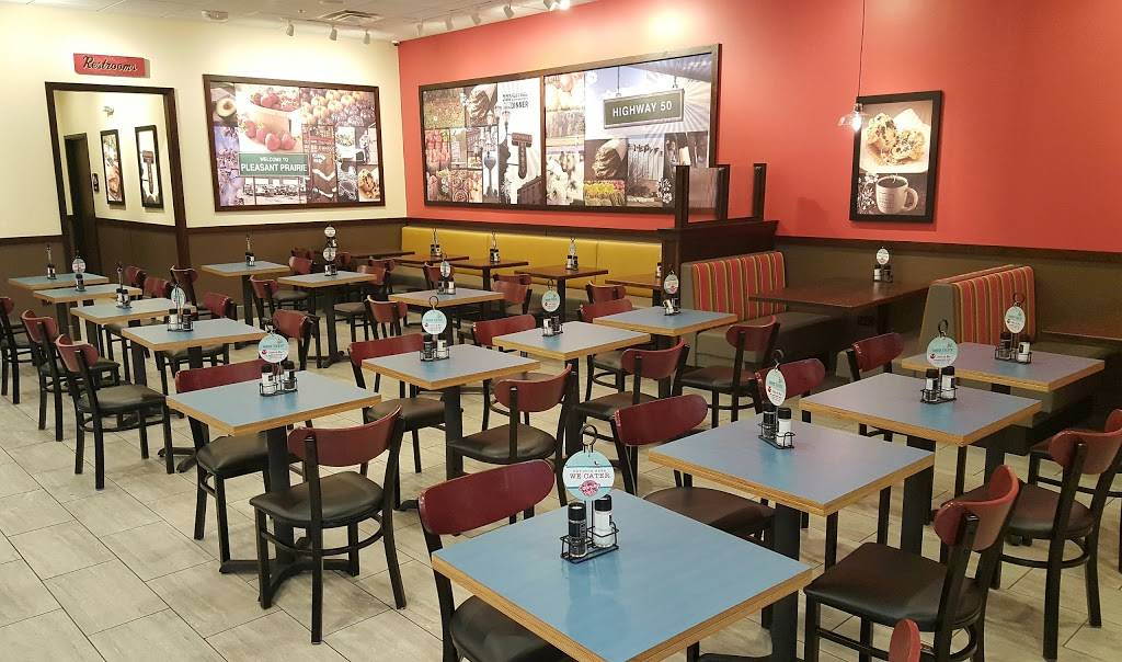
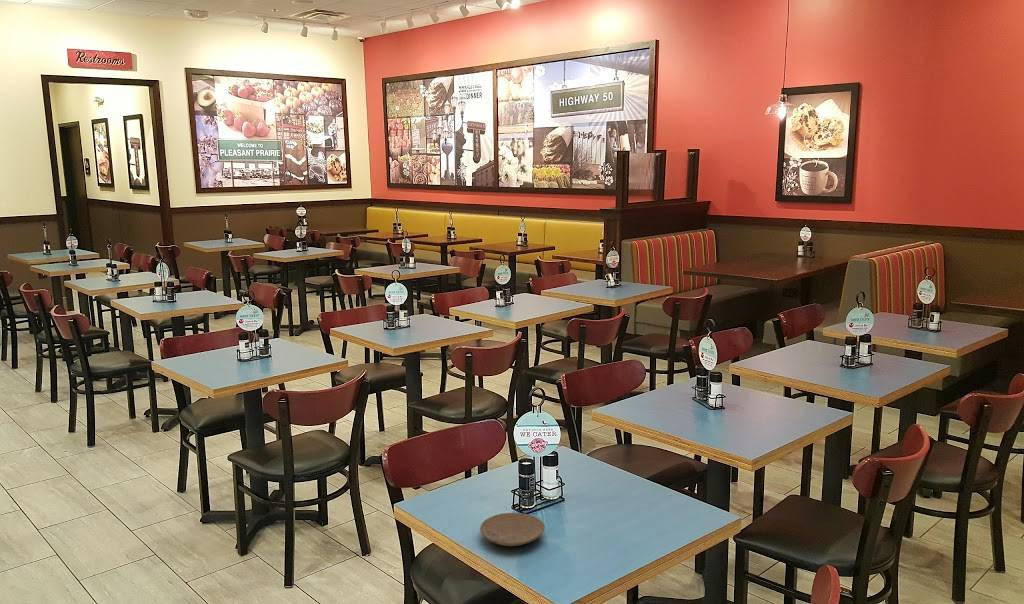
+ plate [479,512,546,547]
